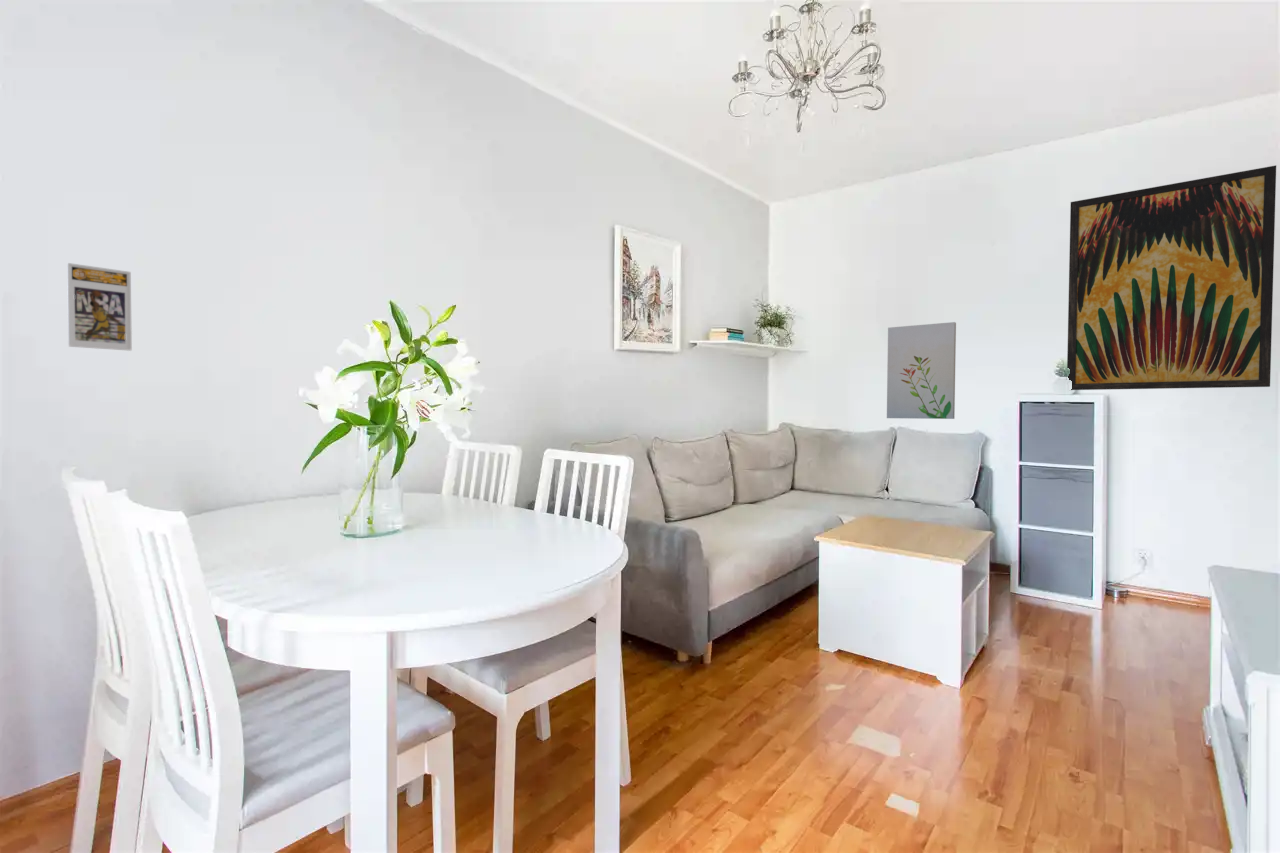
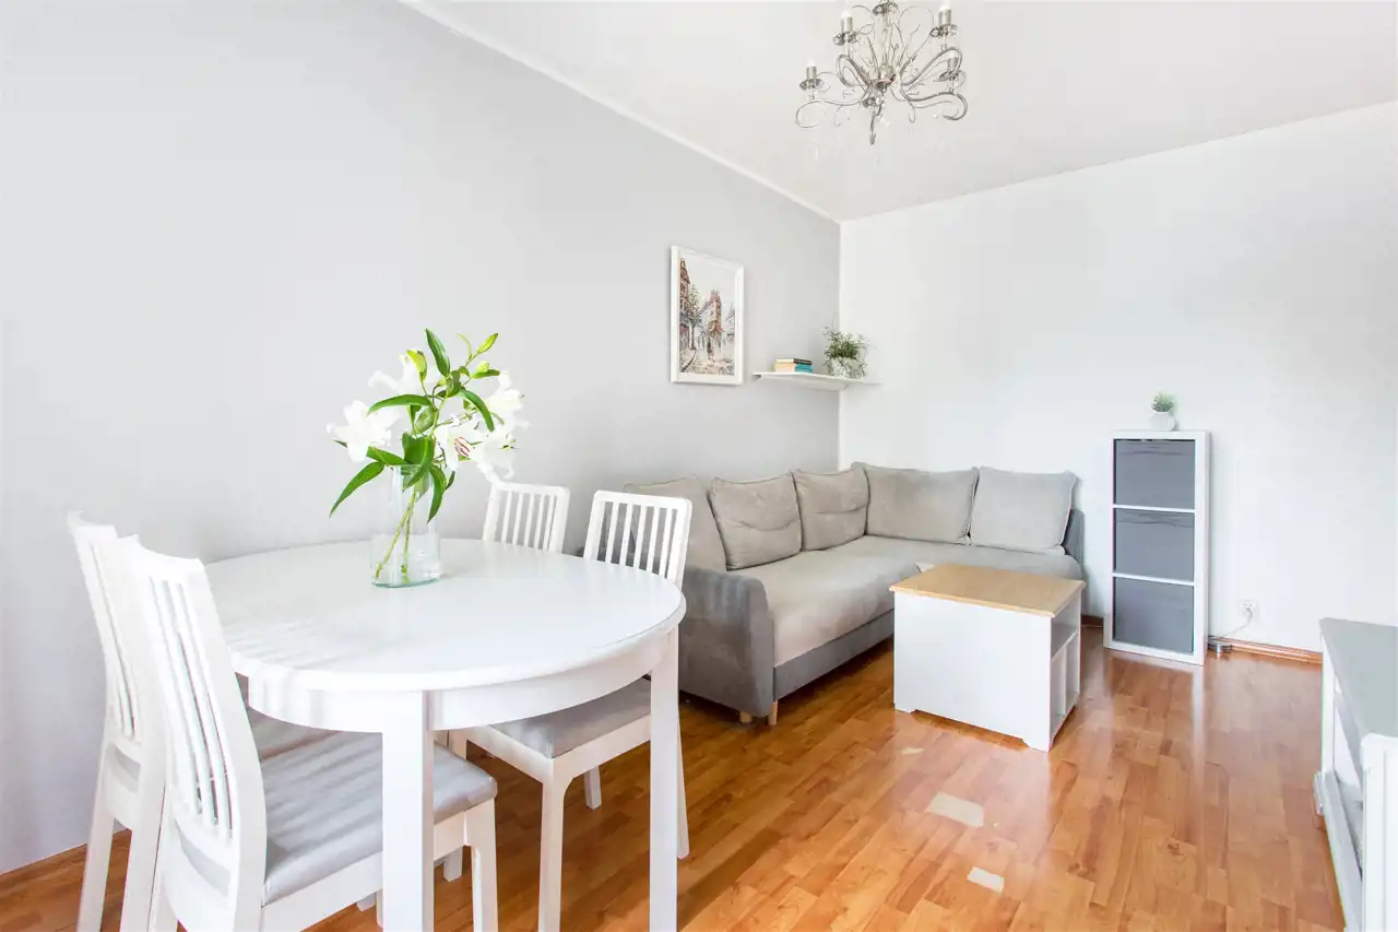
- wall art [886,321,957,420]
- trading card display case [66,262,133,352]
- wall art [1066,165,1277,391]
